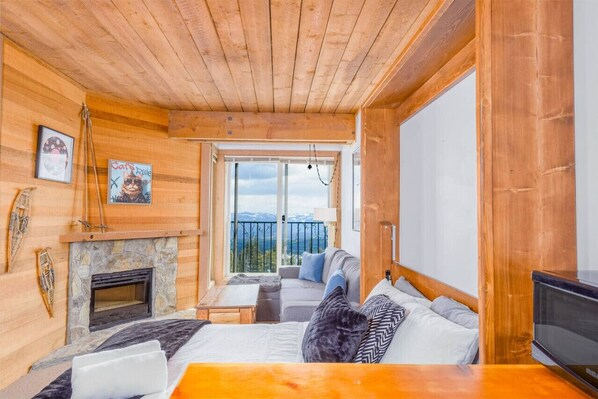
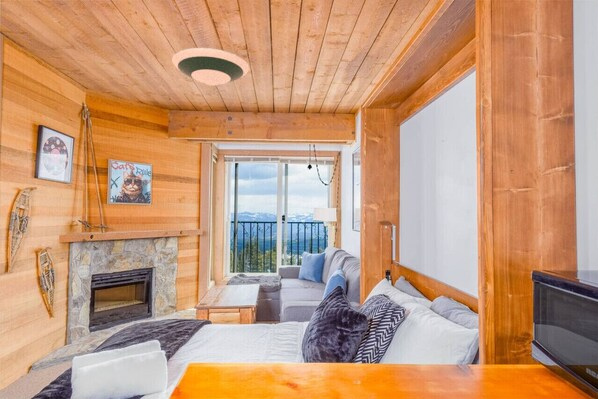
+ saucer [171,47,250,87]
